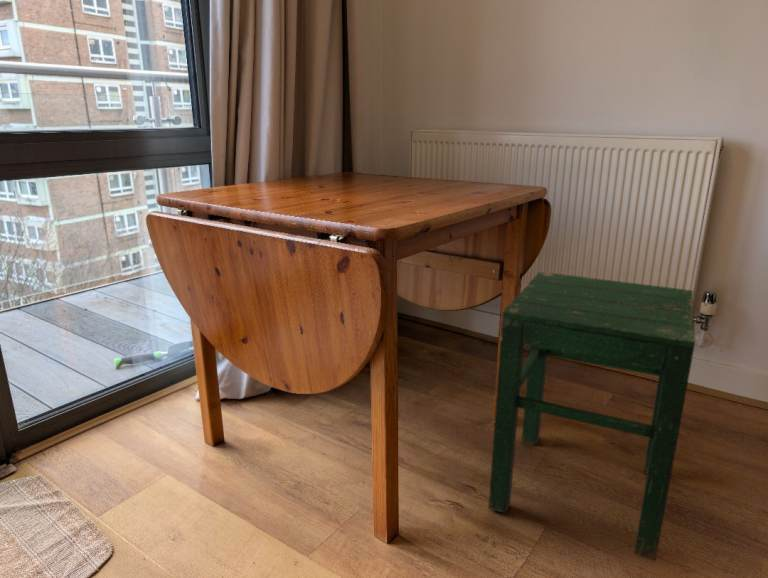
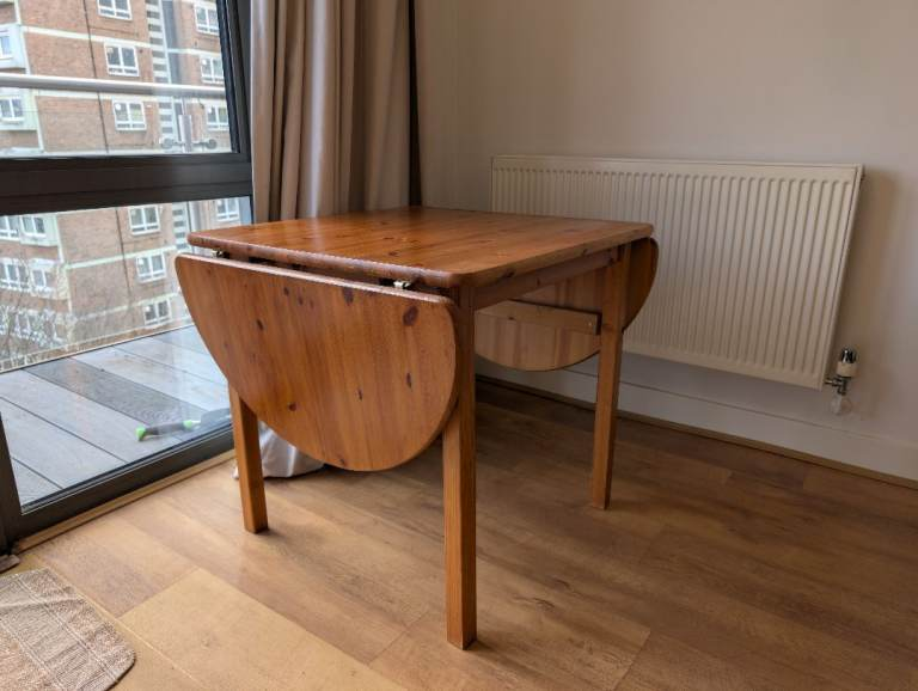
- stool [488,271,696,562]
